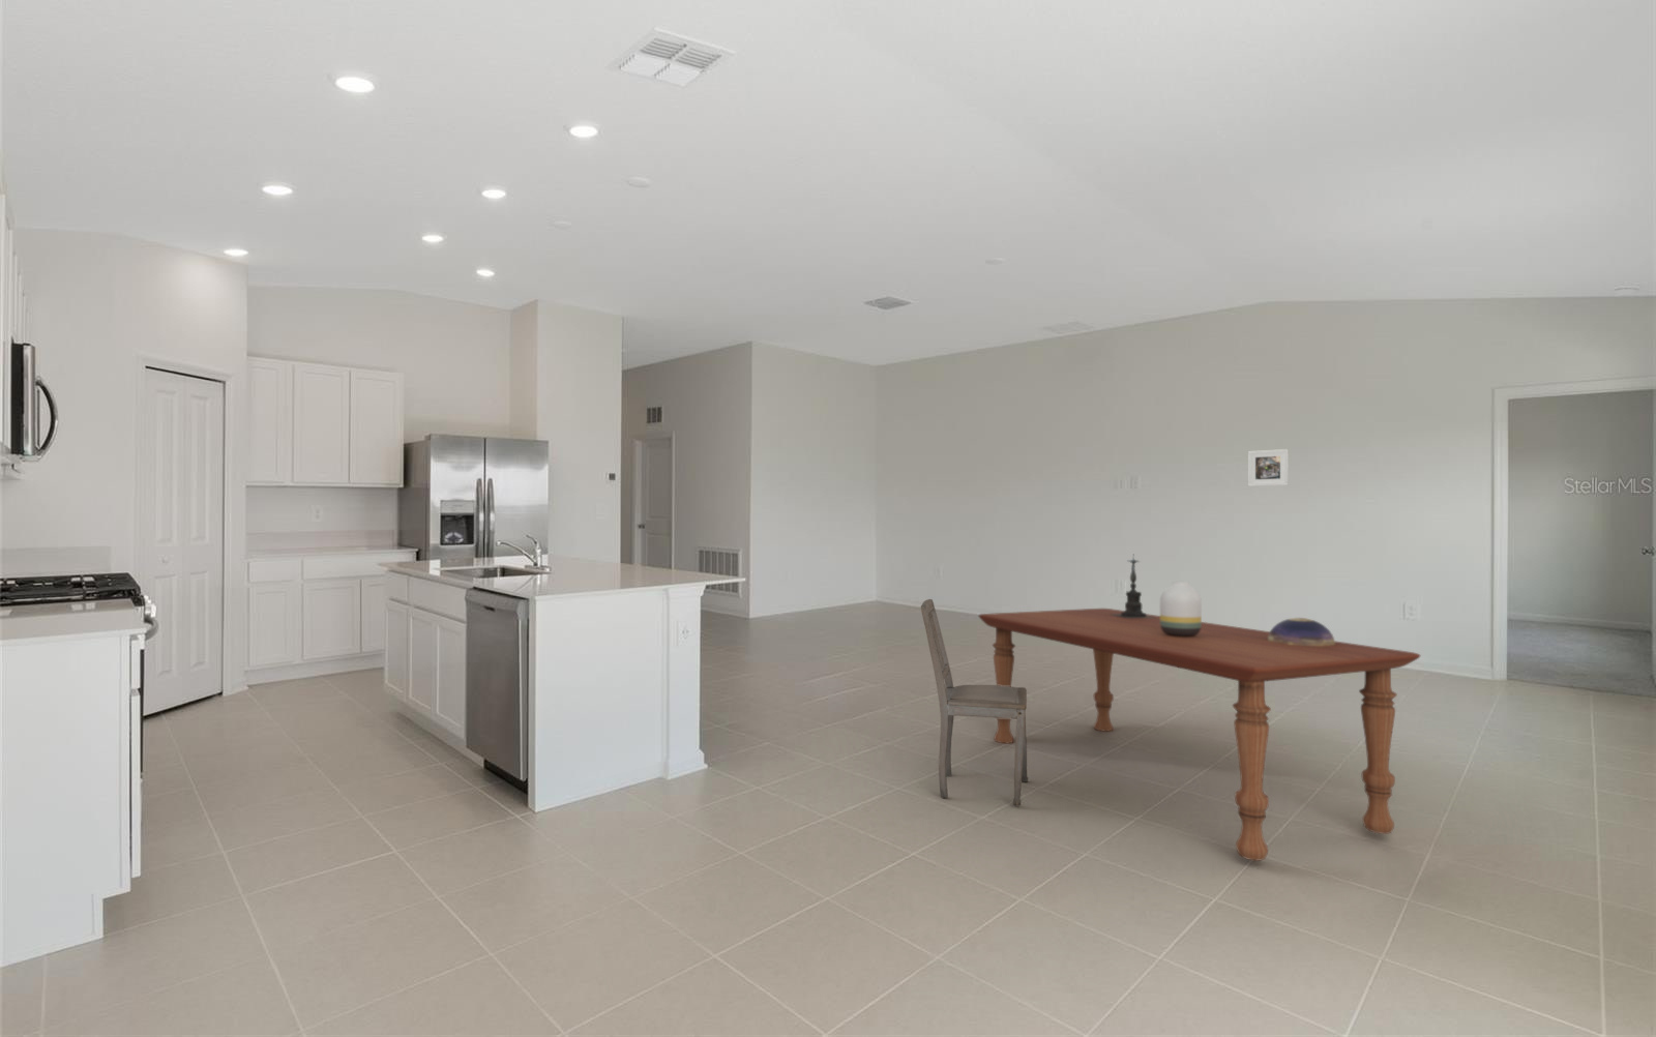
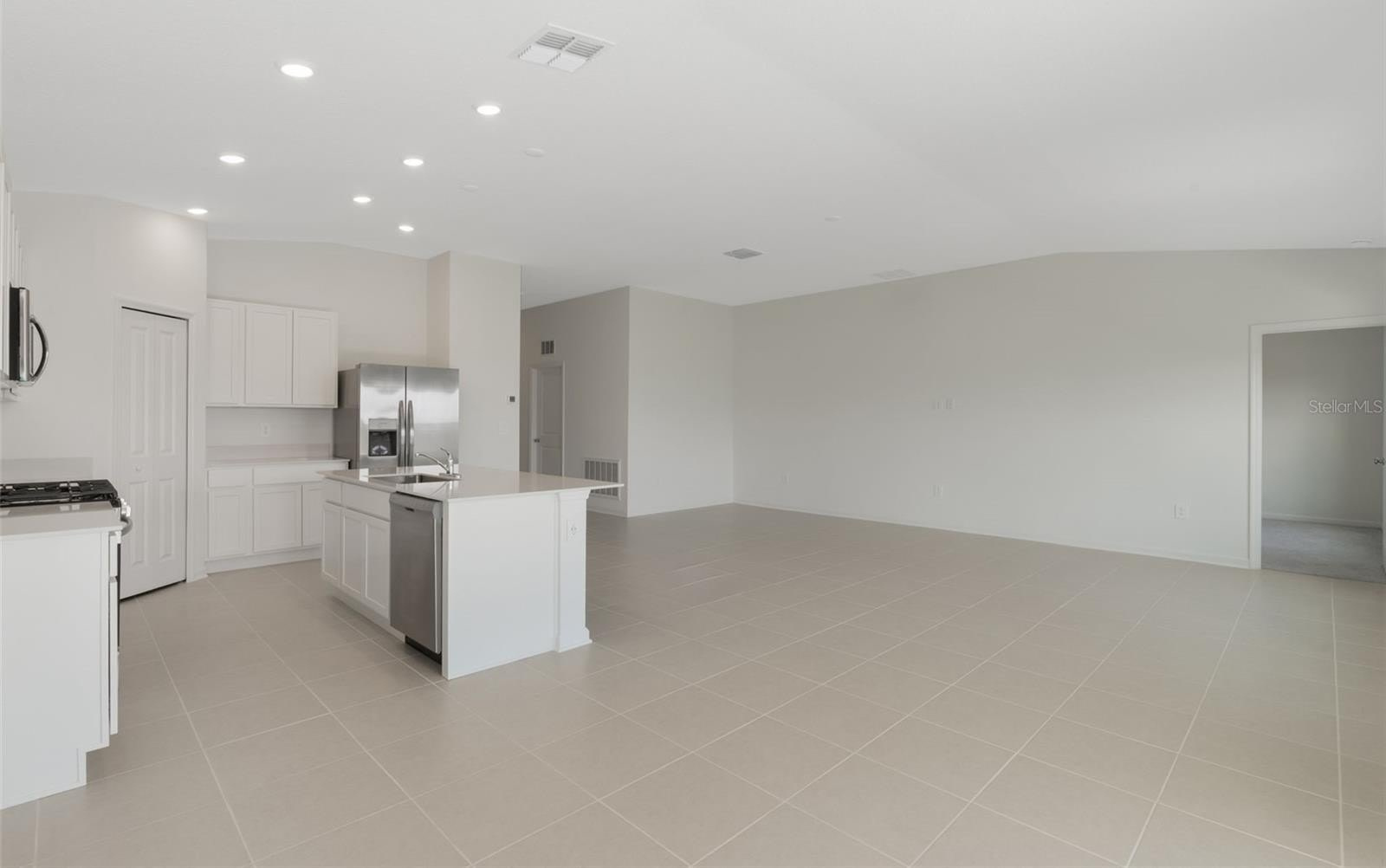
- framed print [1247,448,1288,487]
- dining table [979,607,1421,863]
- candle holder [1112,554,1154,619]
- vase [1159,581,1203,637]
- decorative bowl [1268,616,1335,646]
- dining chair [920,599,1029,806]
